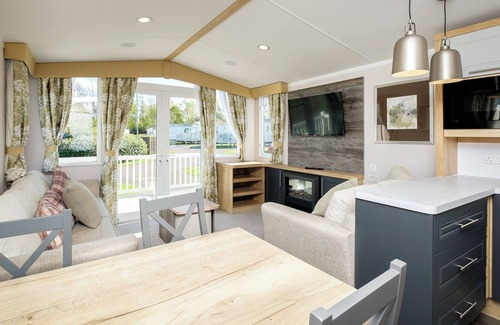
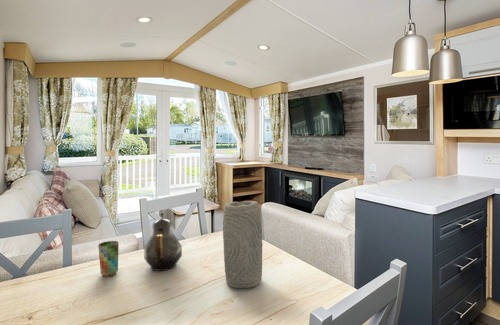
+ cup [97,240,120,277]
+ teapot [143,211,183,272]
+ vase [222,200,263,289]
